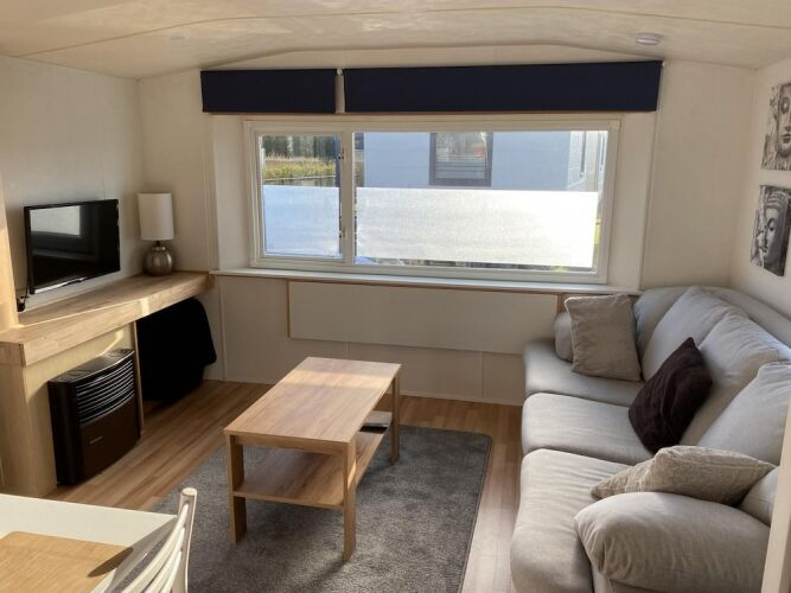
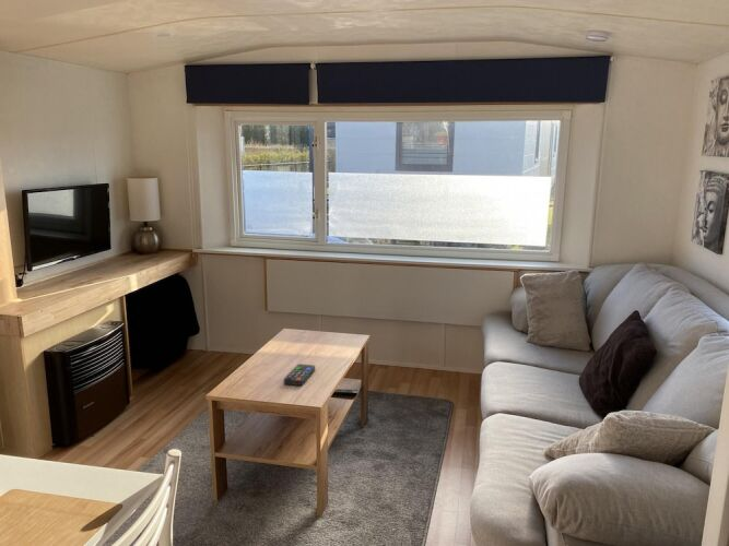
+ remote control [283,363,316,387]
